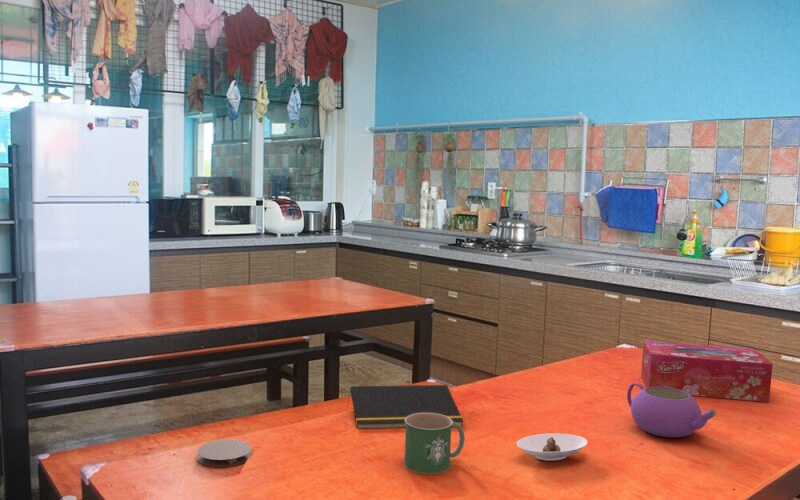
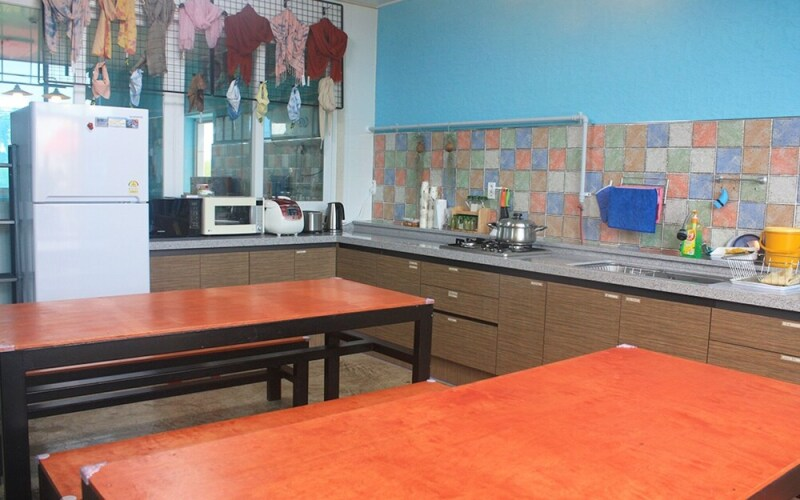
- coaster [196,438,252,468]
- teapot [626,382,718,439]
- saucer [516,433,589,462]
- mug [403,413,466,475]
- notepad [347,384,464,429]
- tissue box [640,340,774,403]
